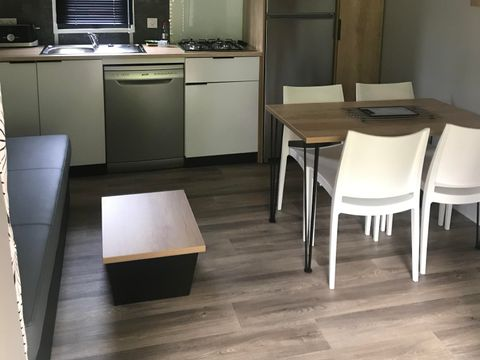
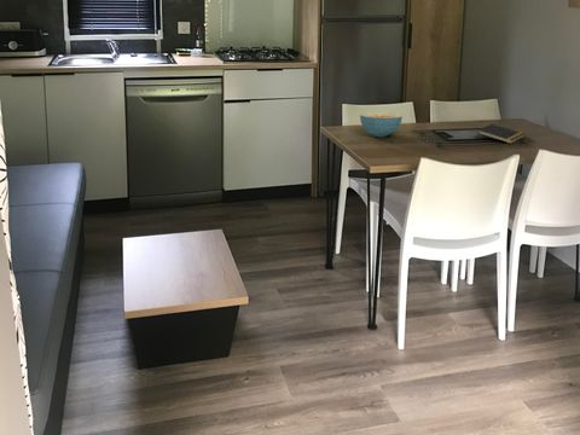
+ cereal bowl [359,111,404,138]
+ notepad [475,123,526,145]
